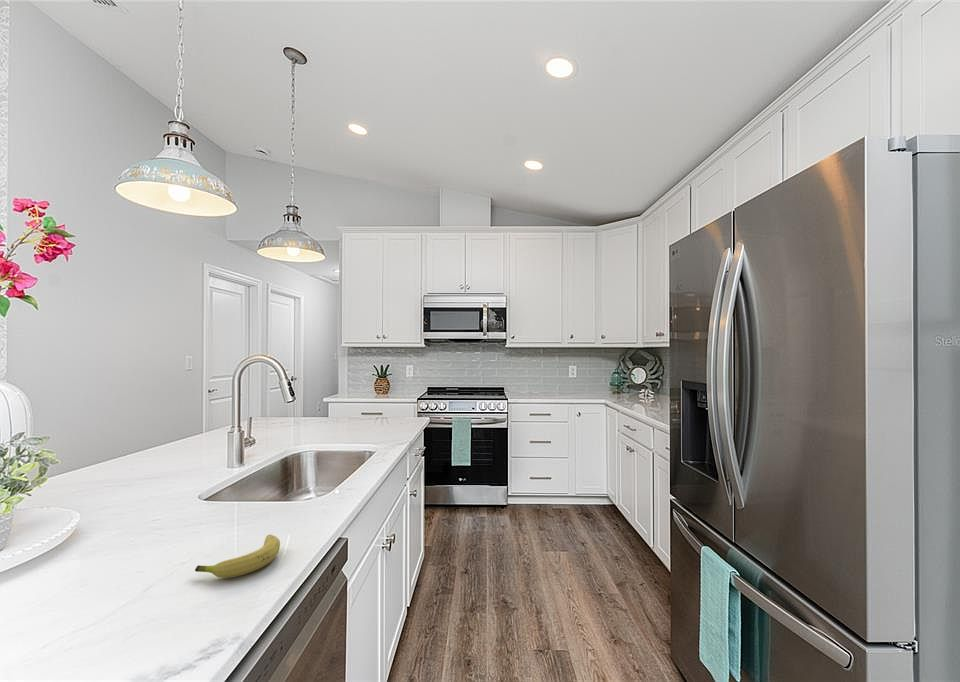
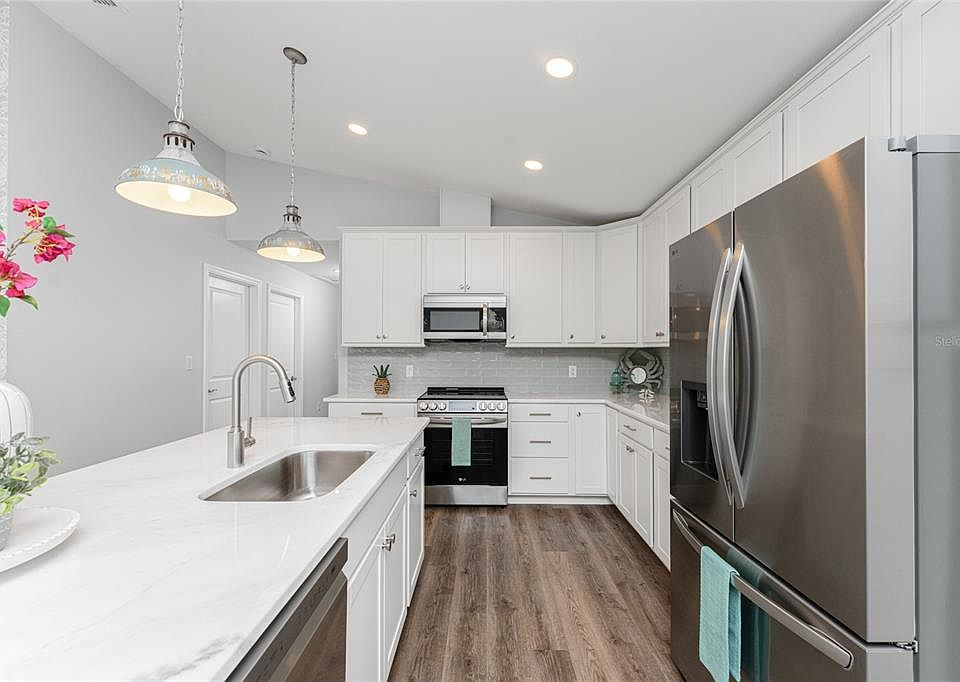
- fruit [194,534,281,579]
